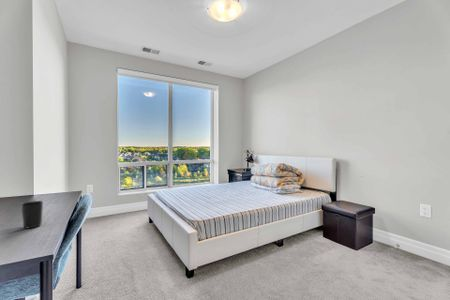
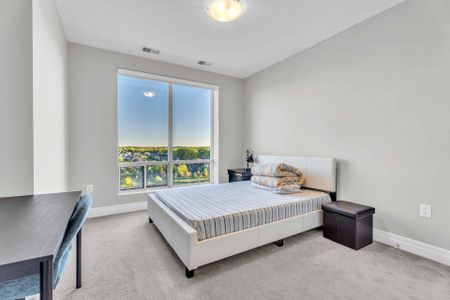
- cup [20,200,44,229]
